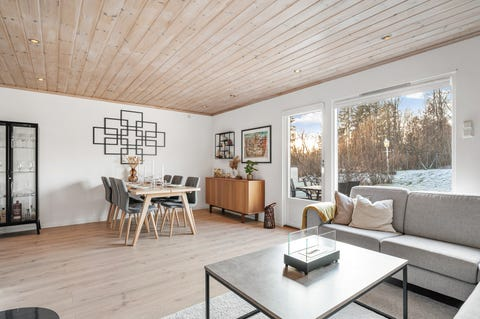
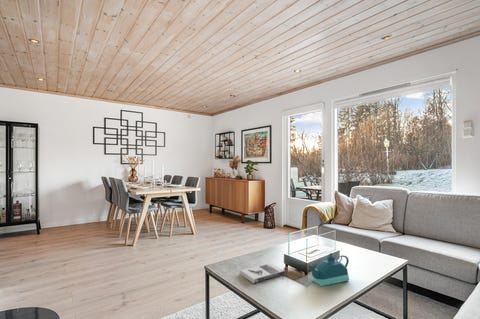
+ book [239,262,286,284]
+ teapot [308,252,350,287]
